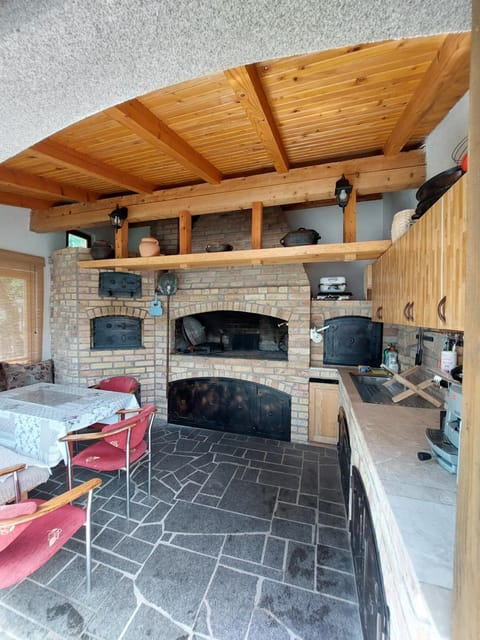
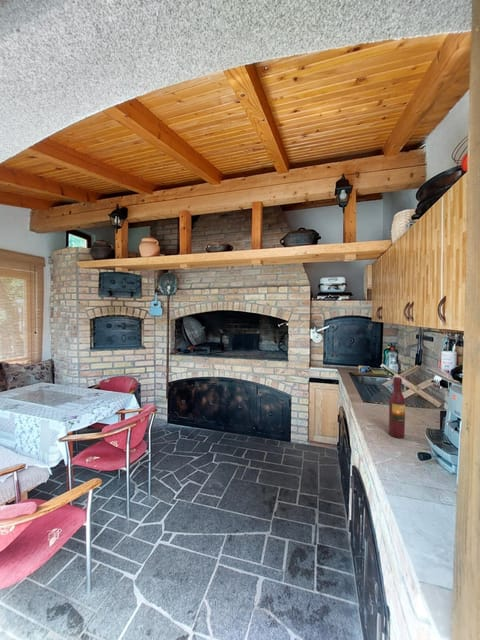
+ wine bottle [388,376,406,439]
